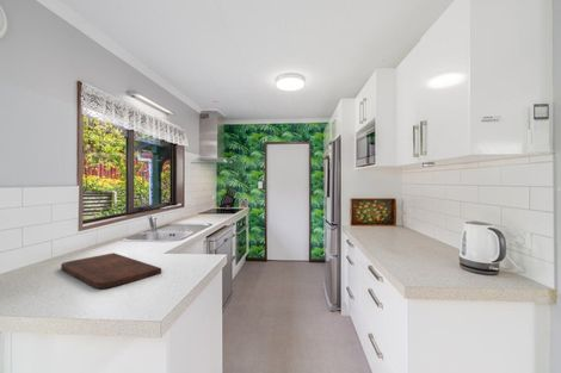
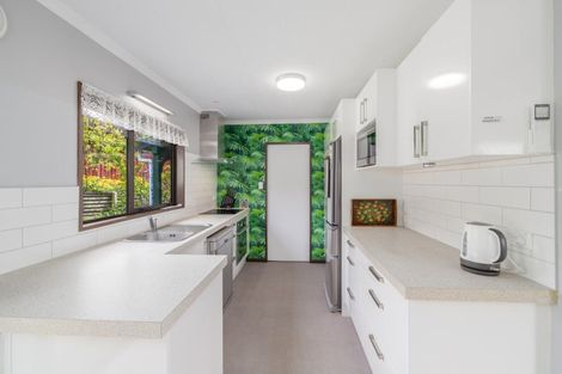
- cutting board [60,251,162,290]
